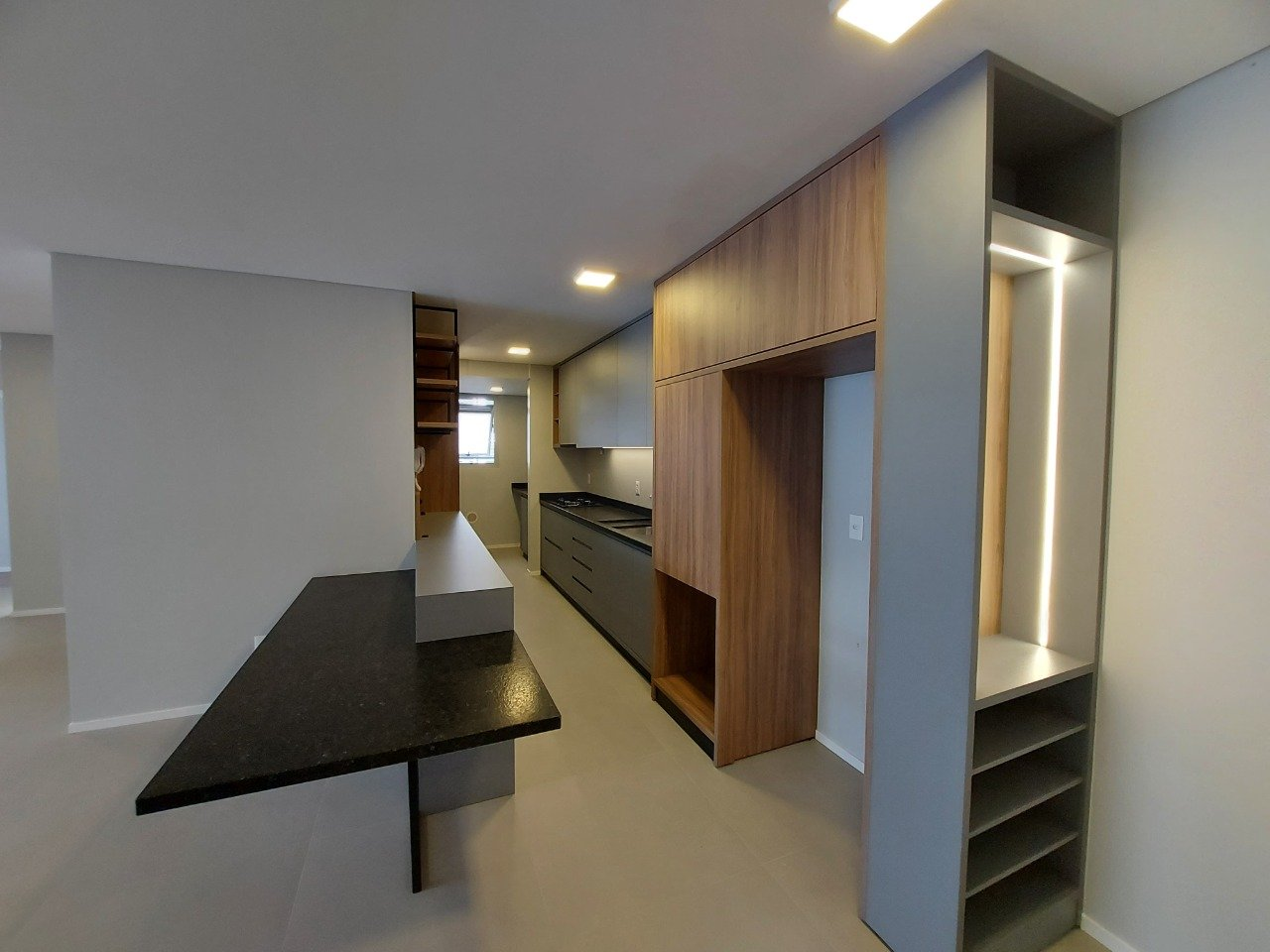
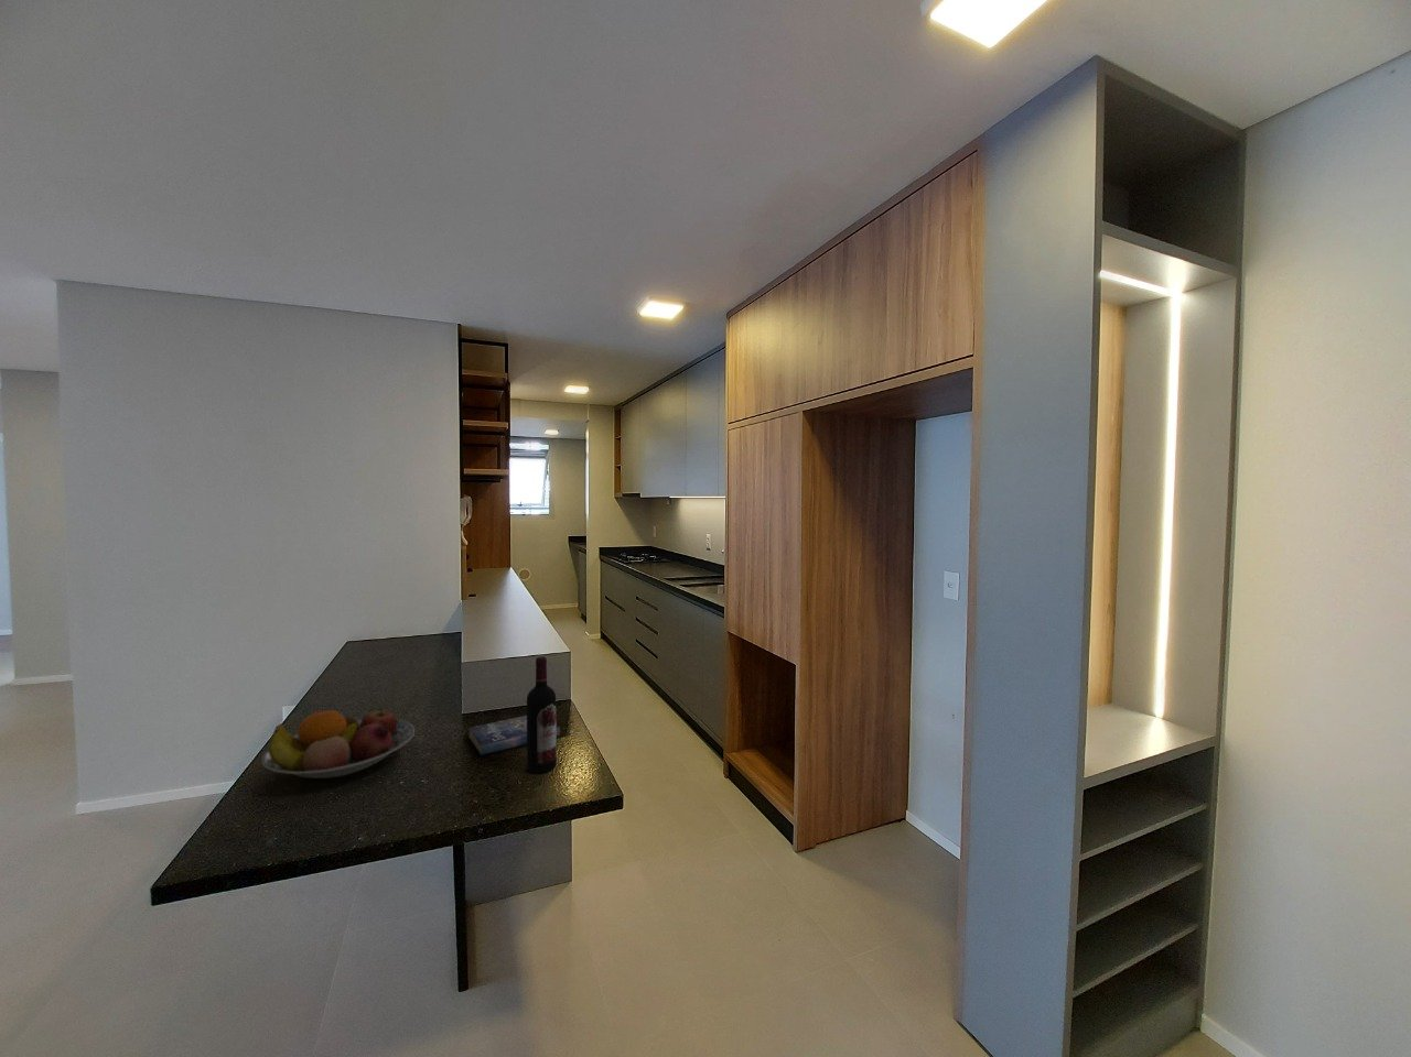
+ fruit bowl [260,707,416,779]
+ wine bottle [526,655,558,774]
+ book [468,715,561,756]
